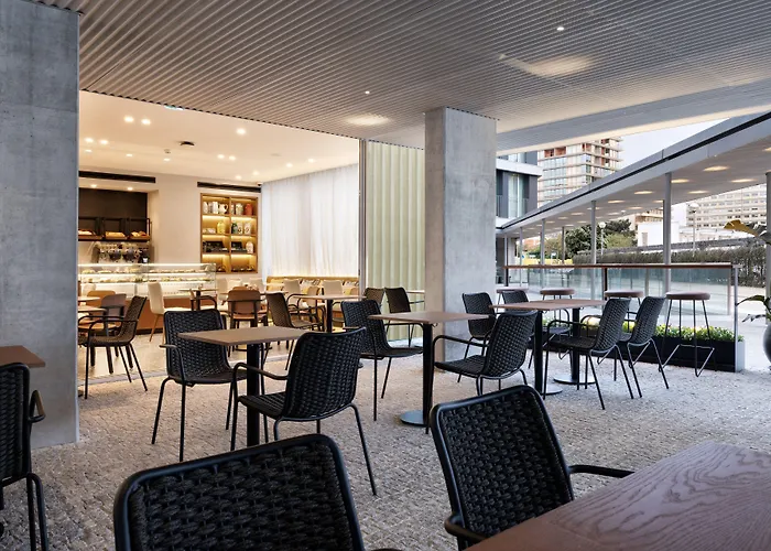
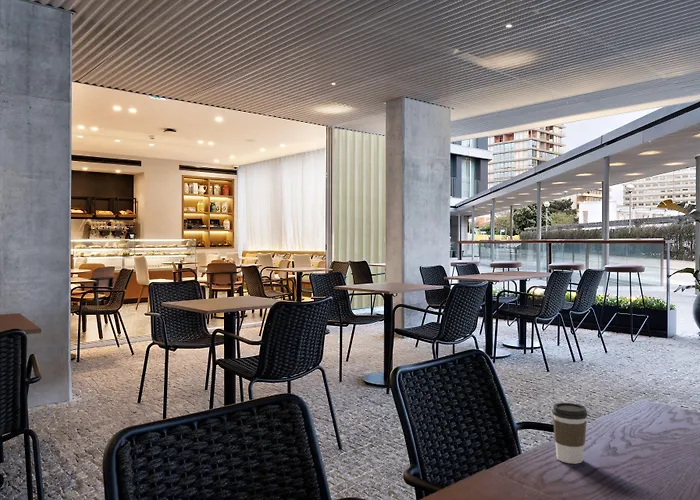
+ coffee cup [551,402,588,465]
